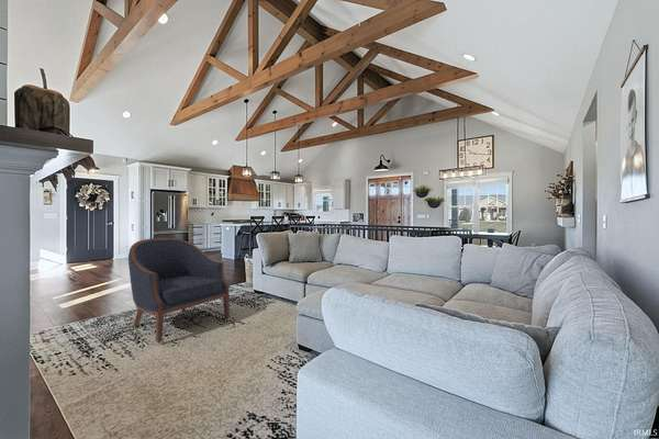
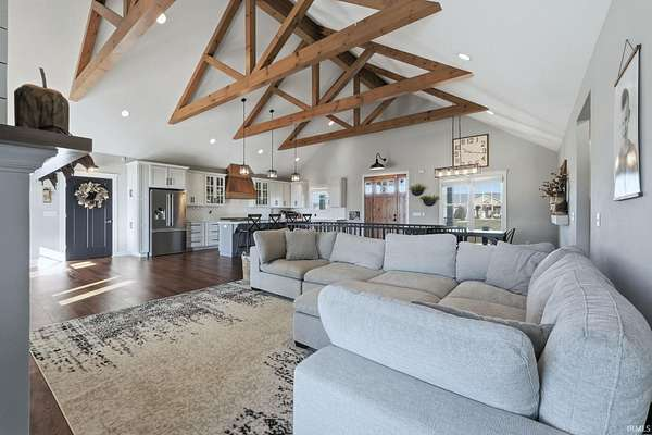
- chair [127,237,231,344]
